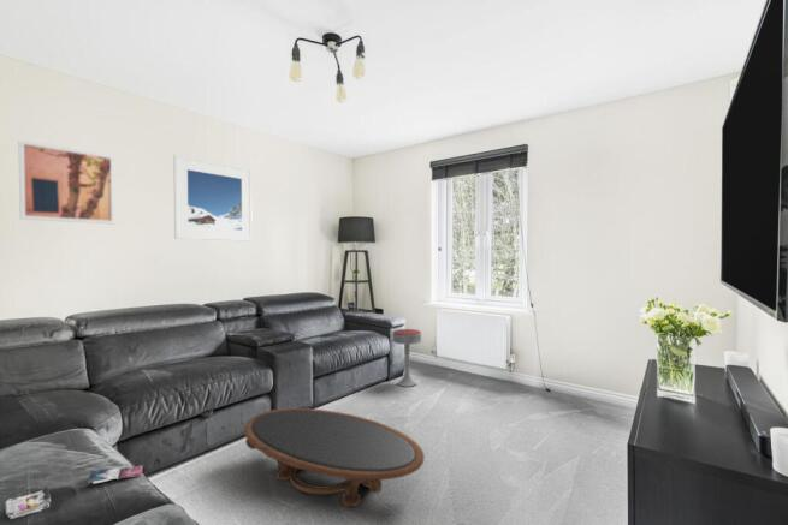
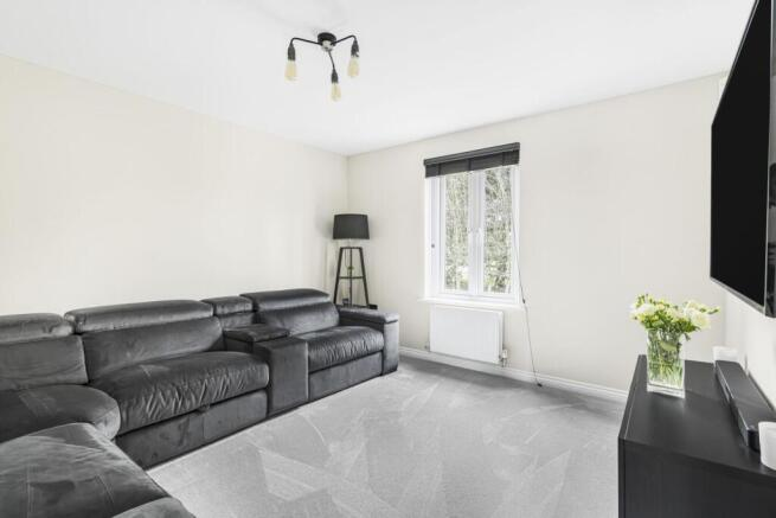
- coffee table [243,407,426,508]
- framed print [172,154,254,243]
- wall art [18,139,117,225]
- magazine [5,464,144,520]
- bar stool [391,328,422,388]
